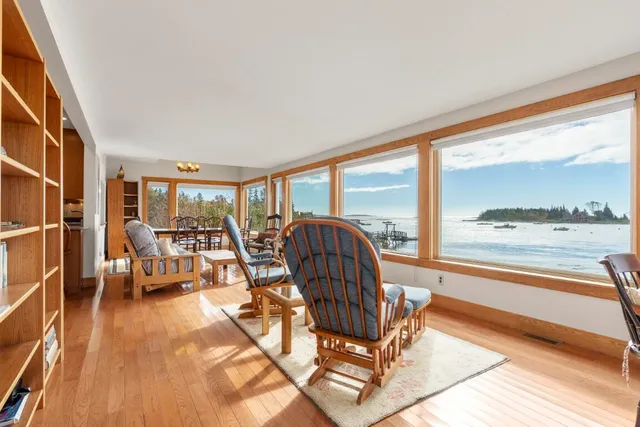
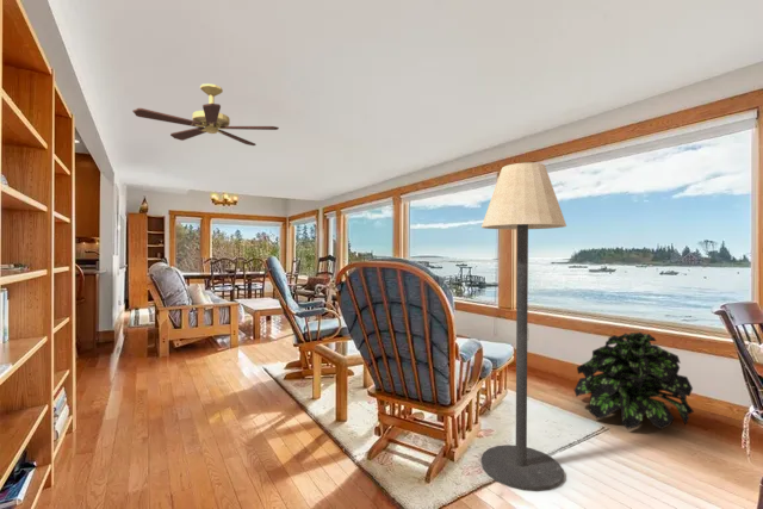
+ floor lamp [480,162,567,492]
+ potted plant [573,331,695,430]
+ ceiling fan [131,82,280,147]
